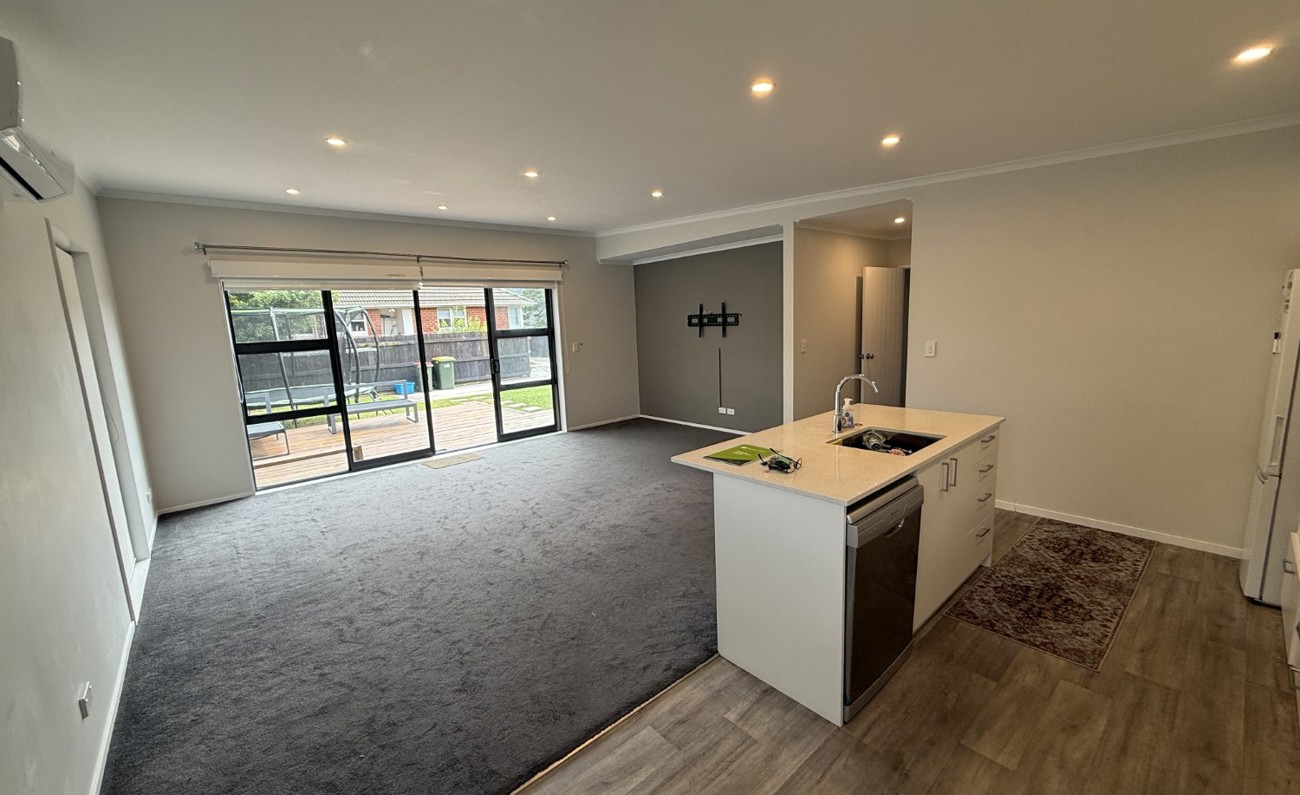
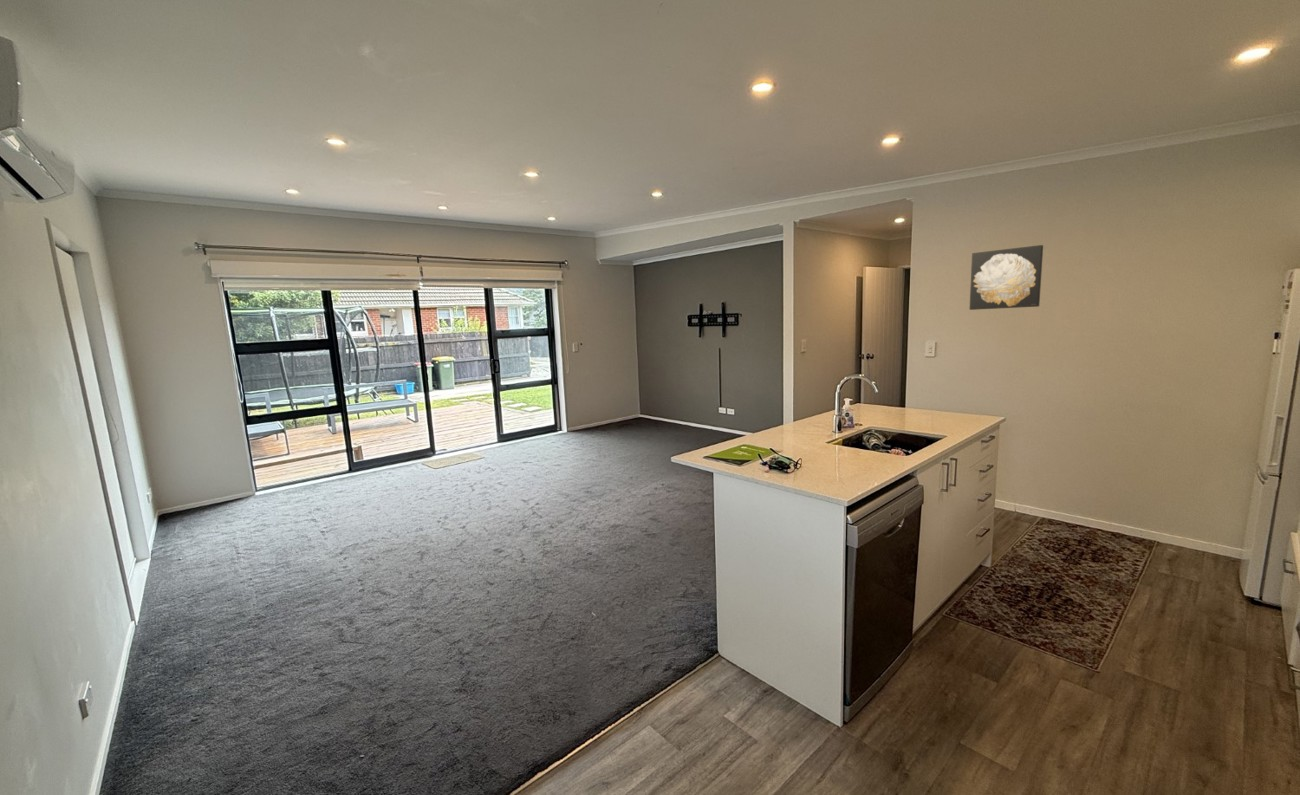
+ wall art [969,244,1044,311]
